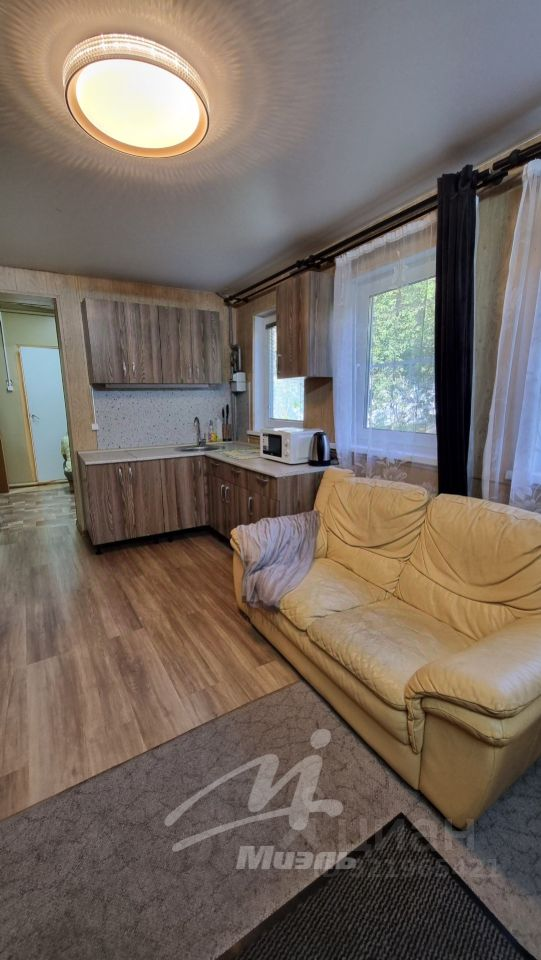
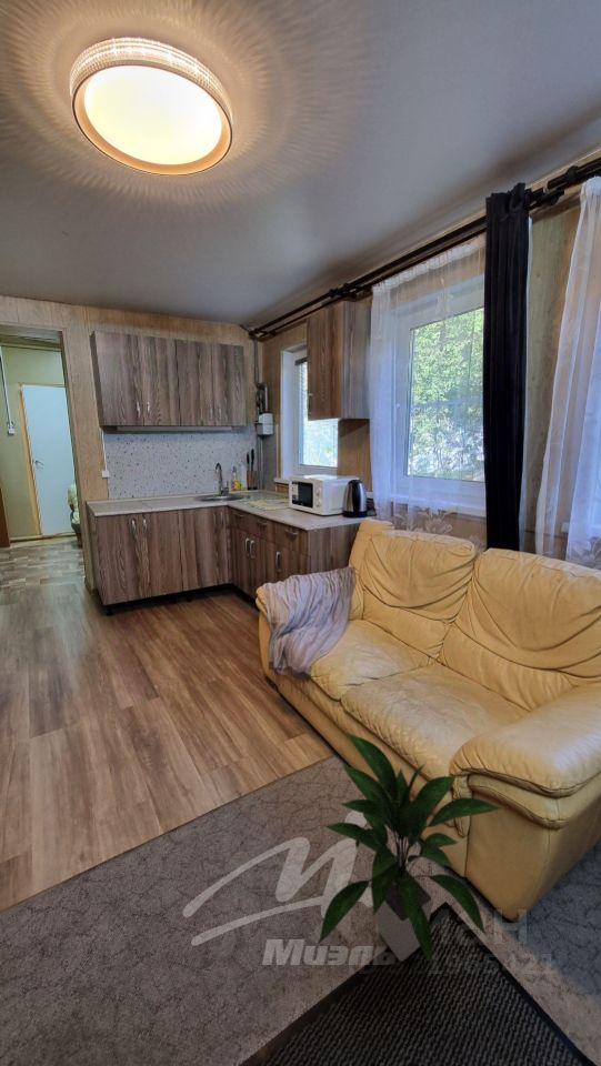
+ indoor plant [317,732,504,968]
